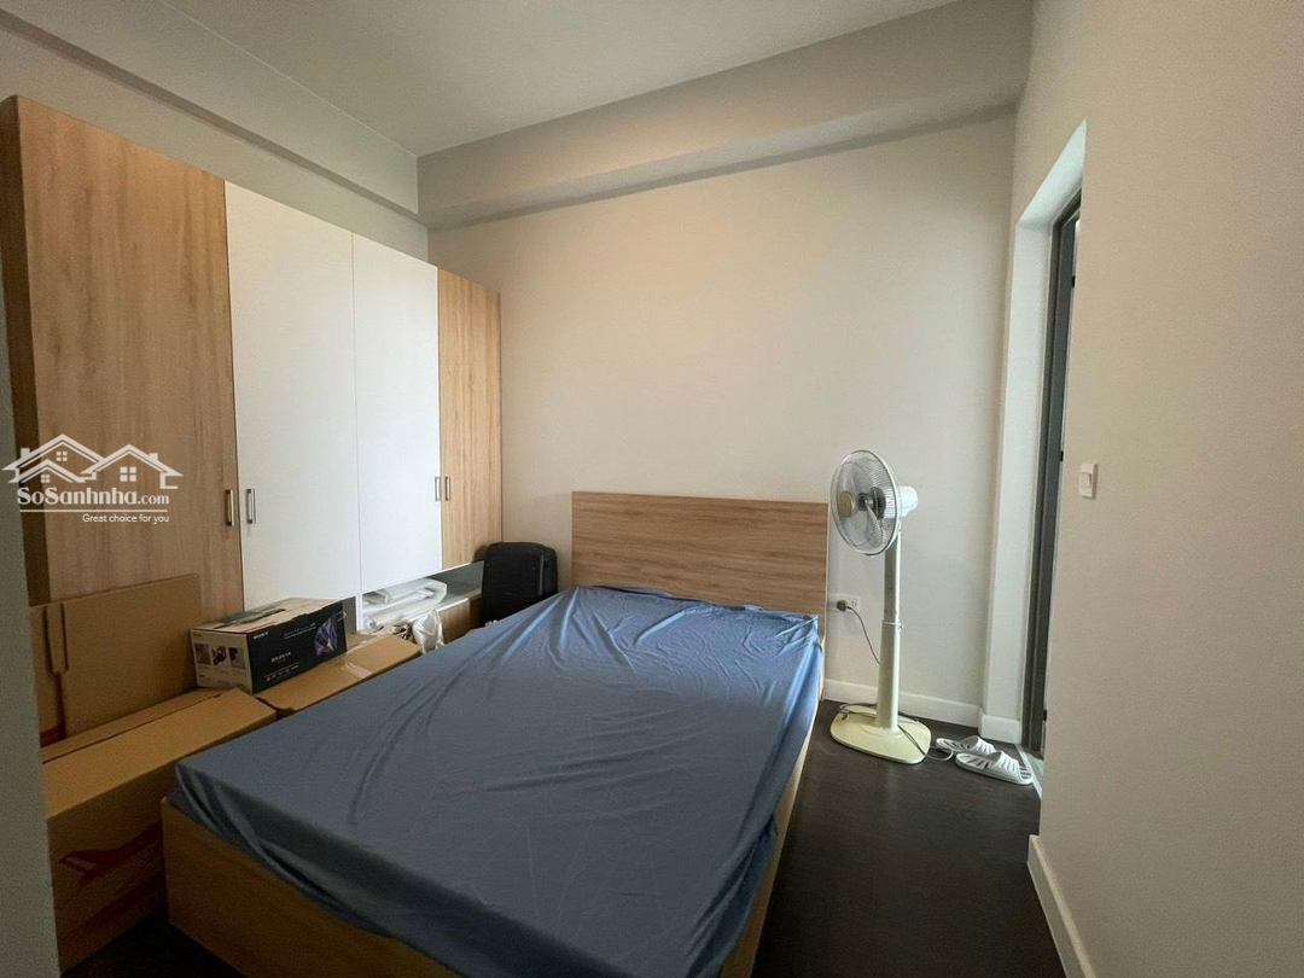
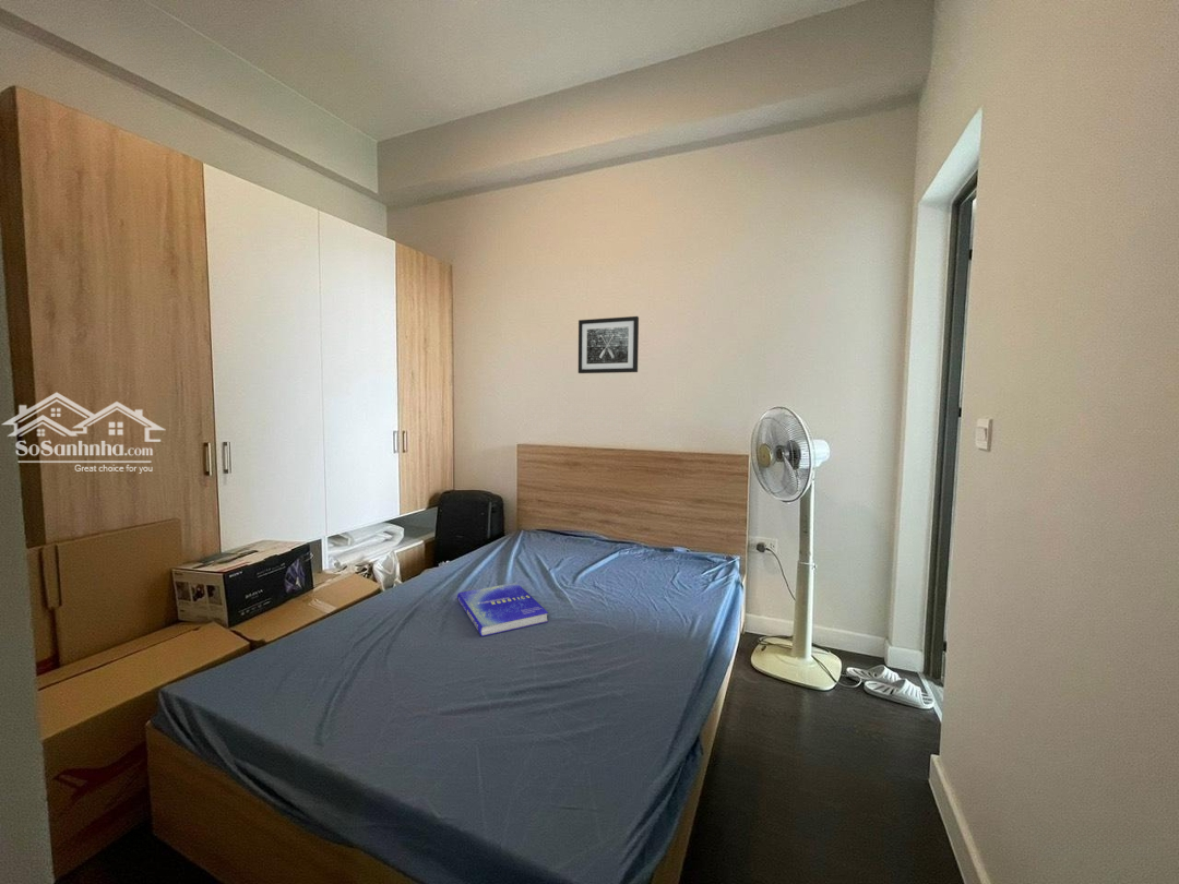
+ wall art [577,315,640,374]
+ book [456,582,549,637]
